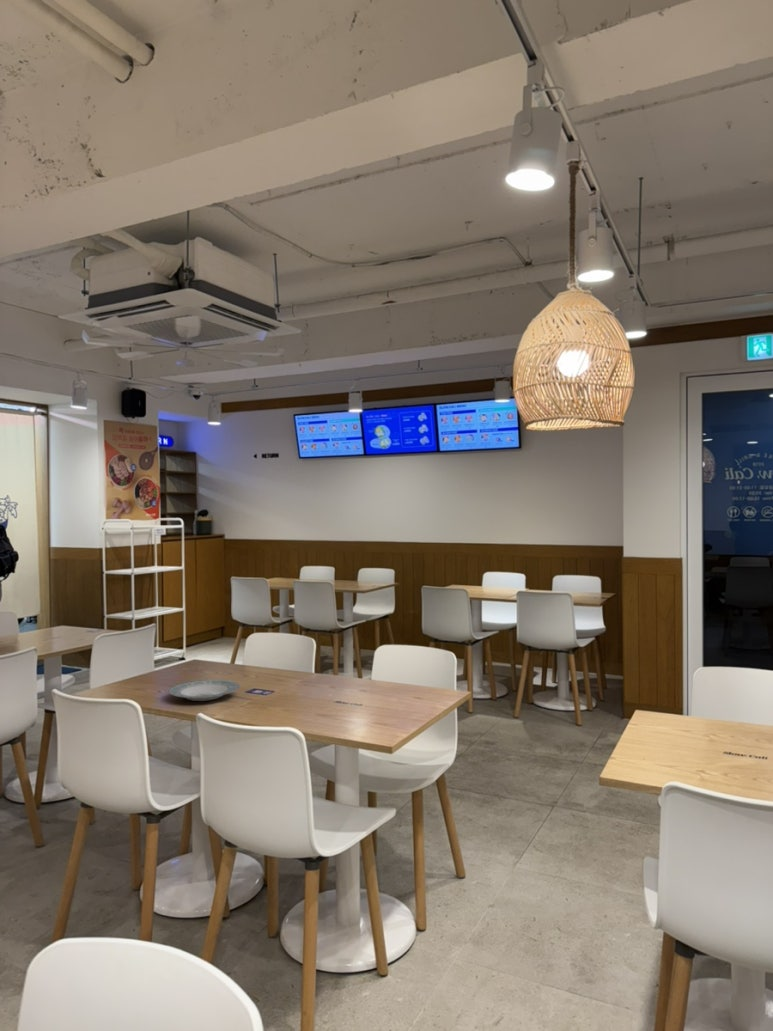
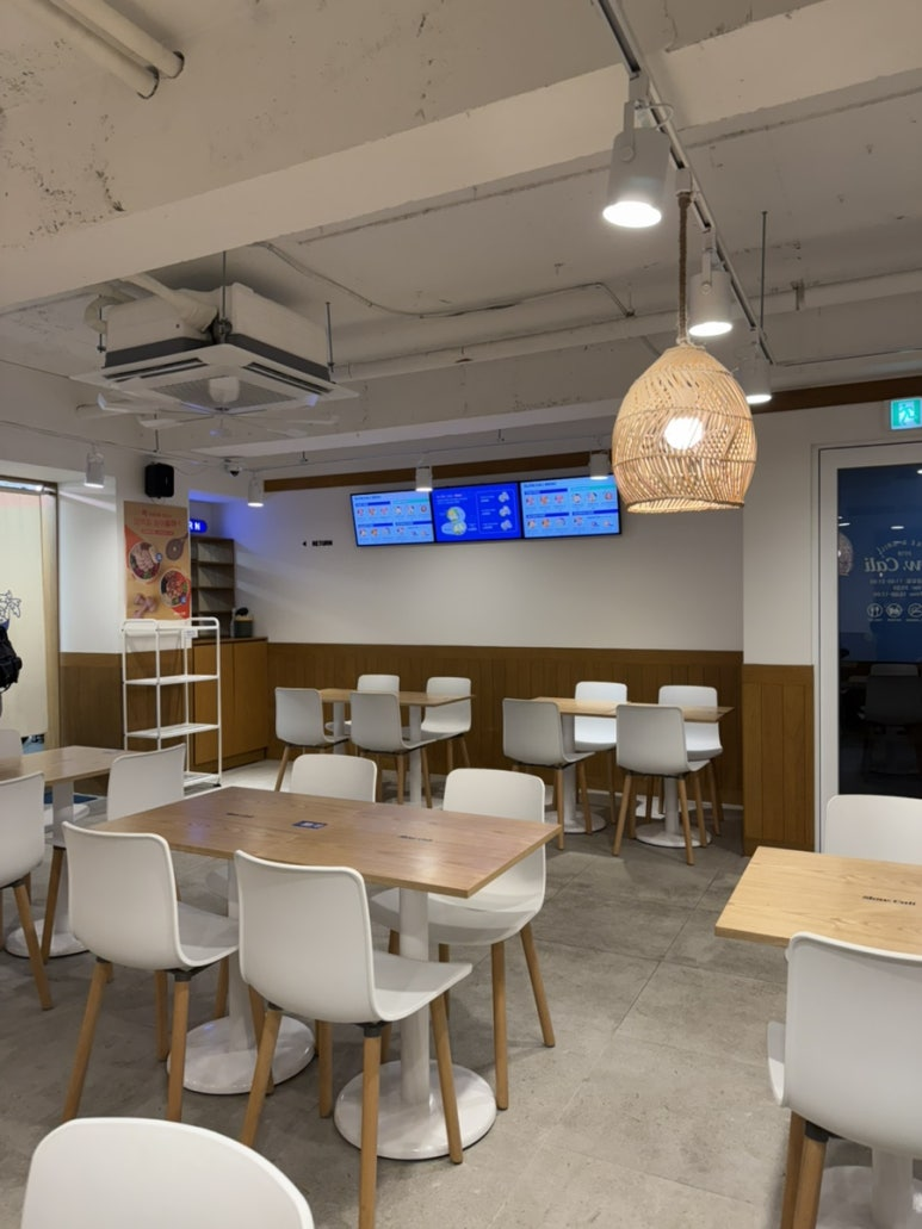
- plate [167,679,241,702]
